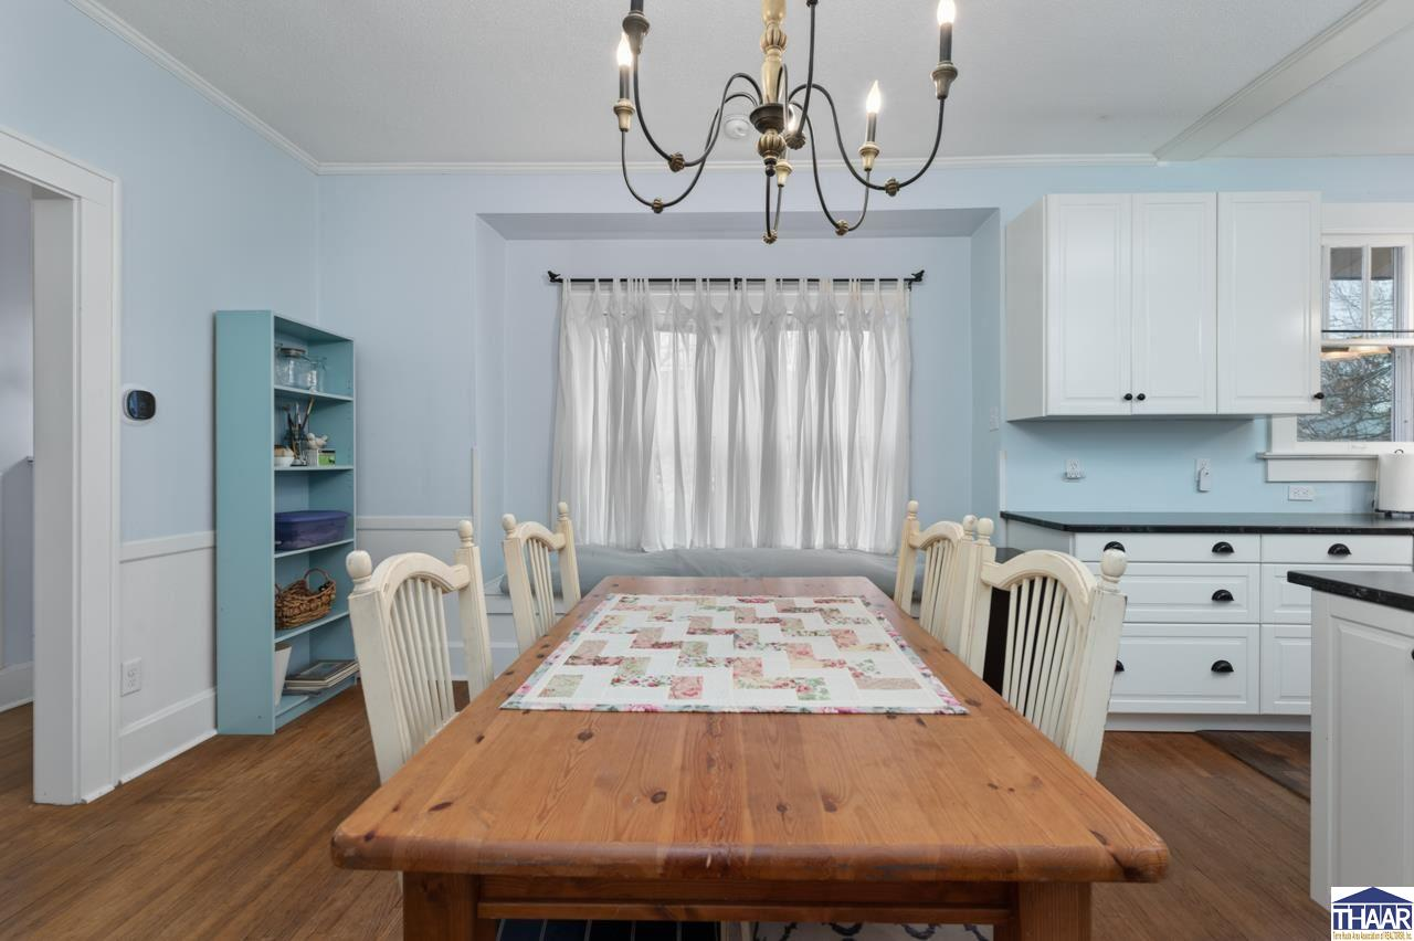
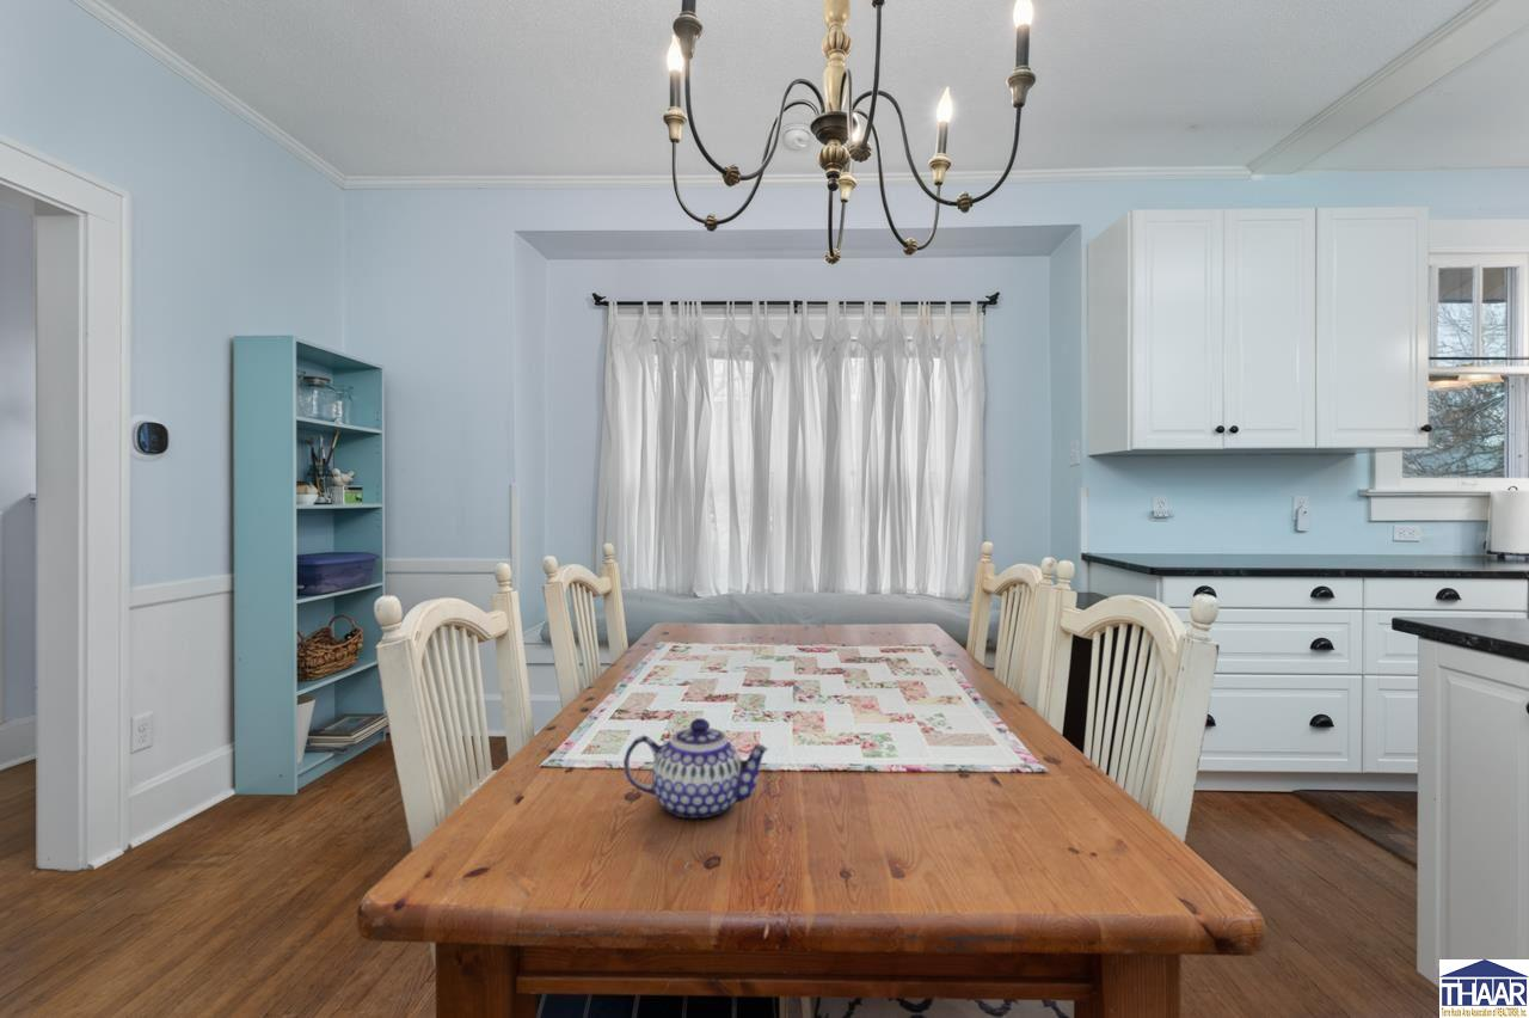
+ teapot [622,717,769,820]
